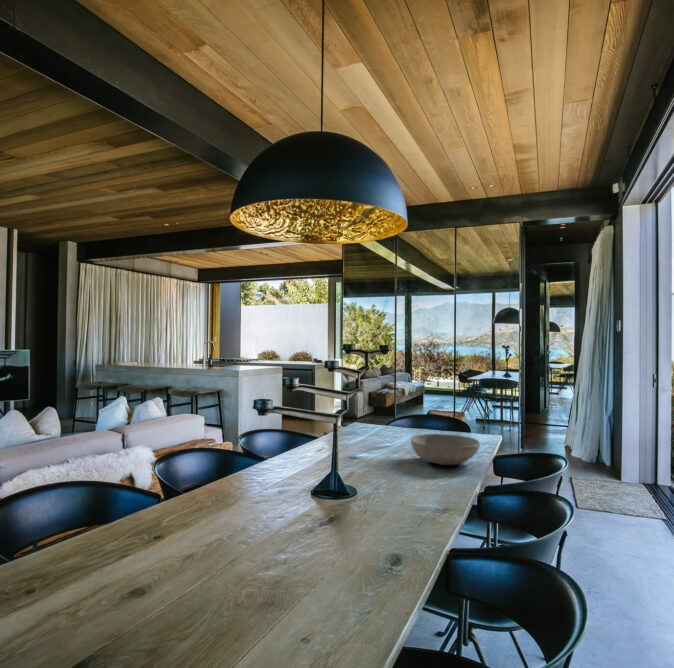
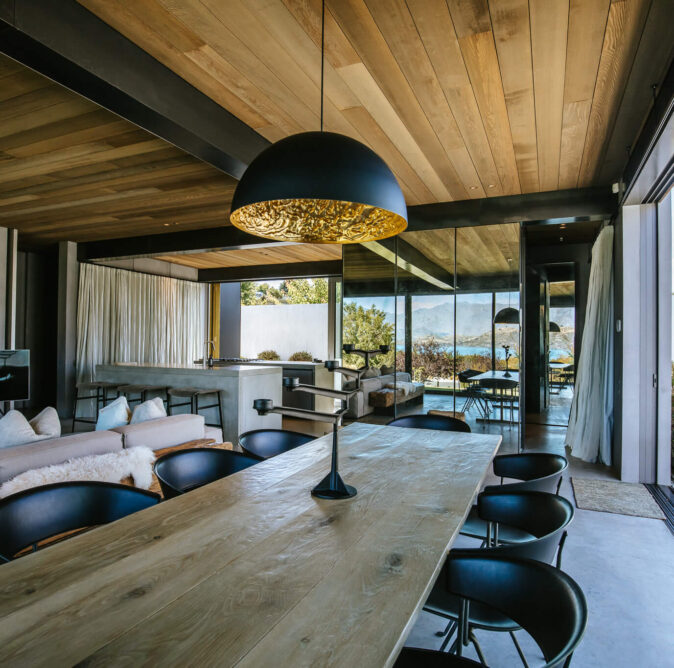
- bowl [410,433,481,466]
